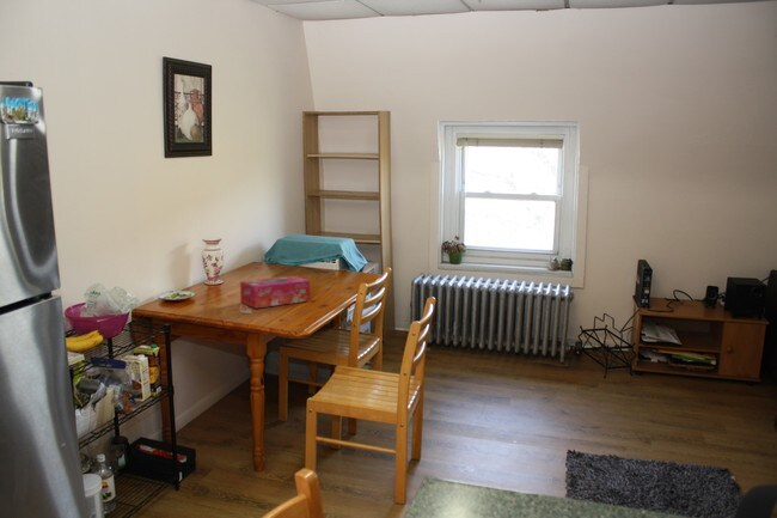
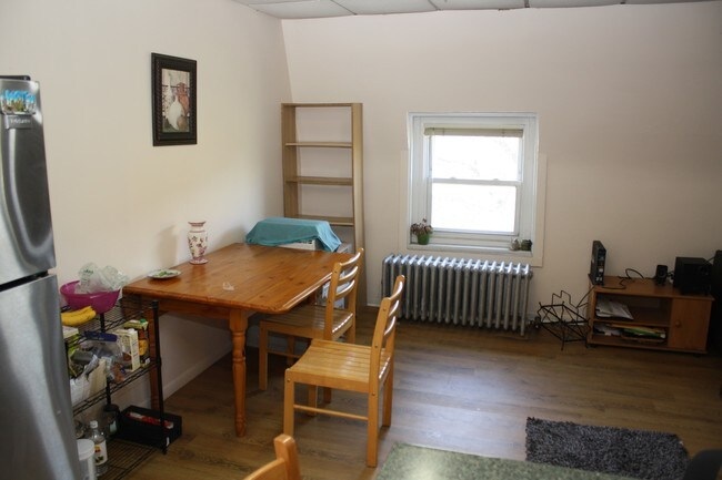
- tissue box [239,275,311,310]
